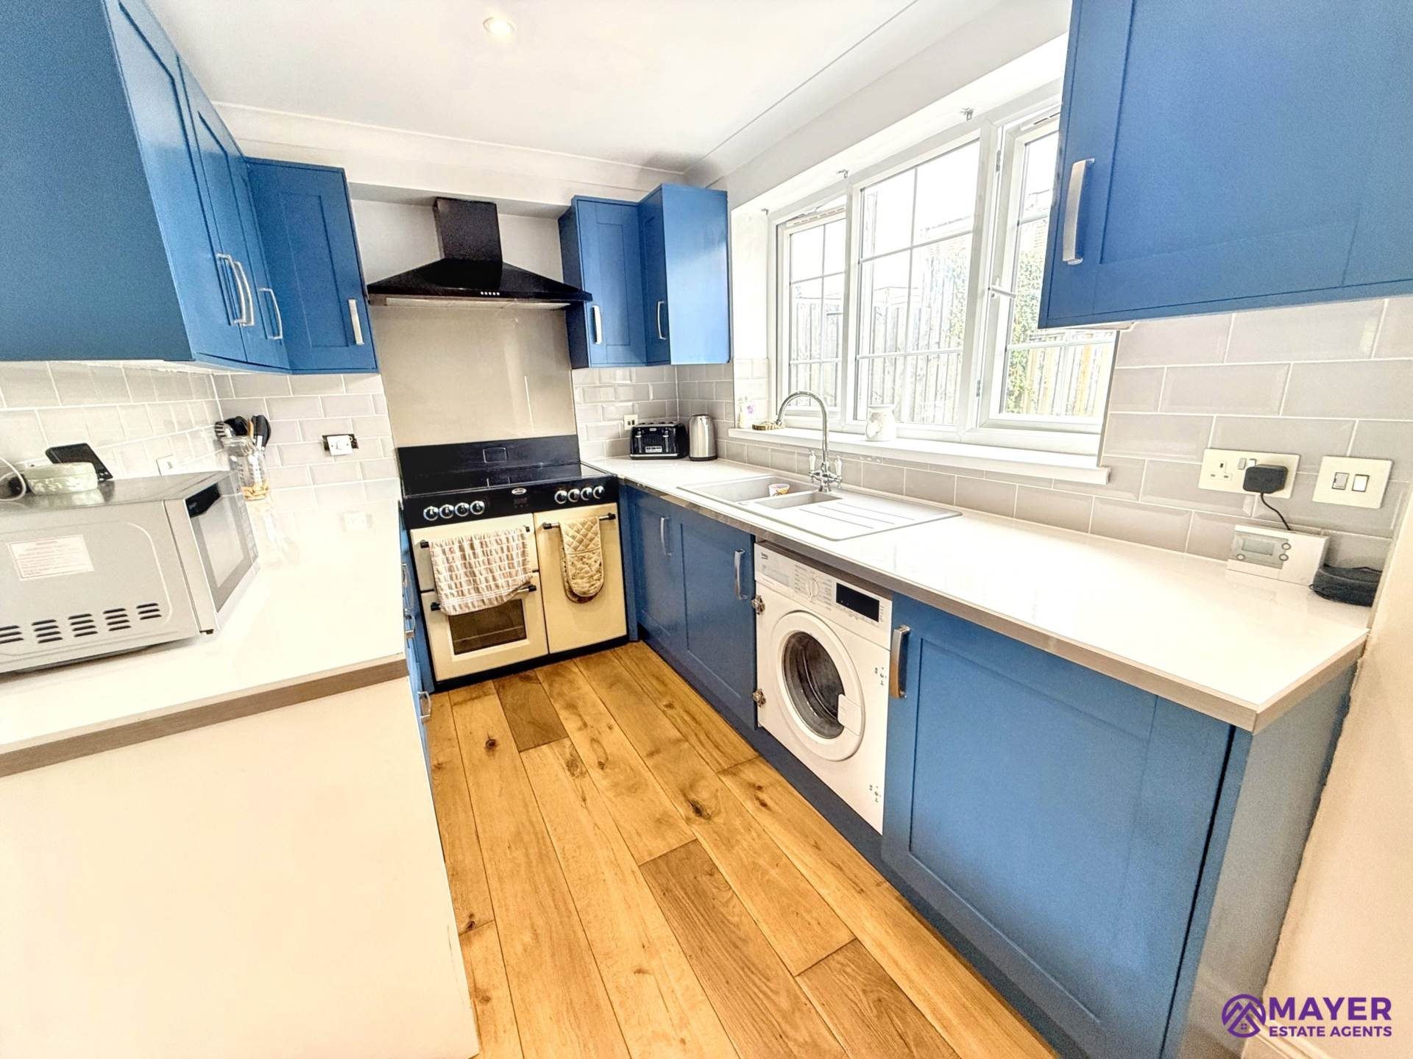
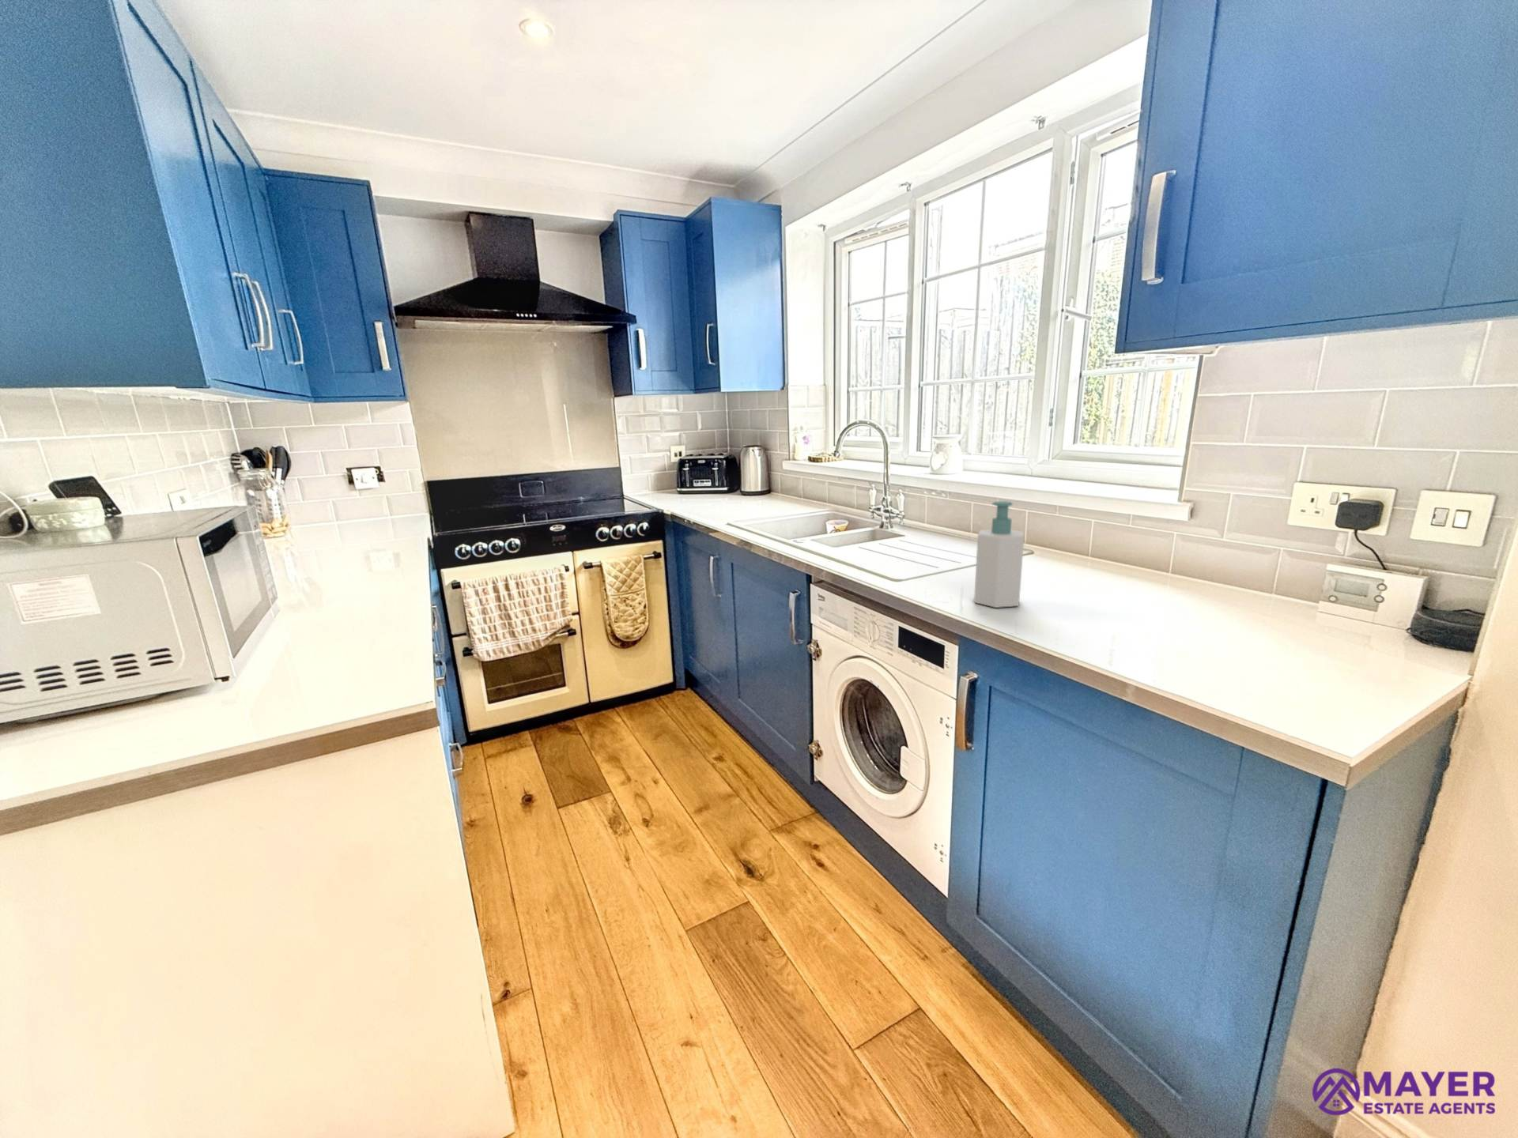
+ soap bottle [973,500,1024,608]
